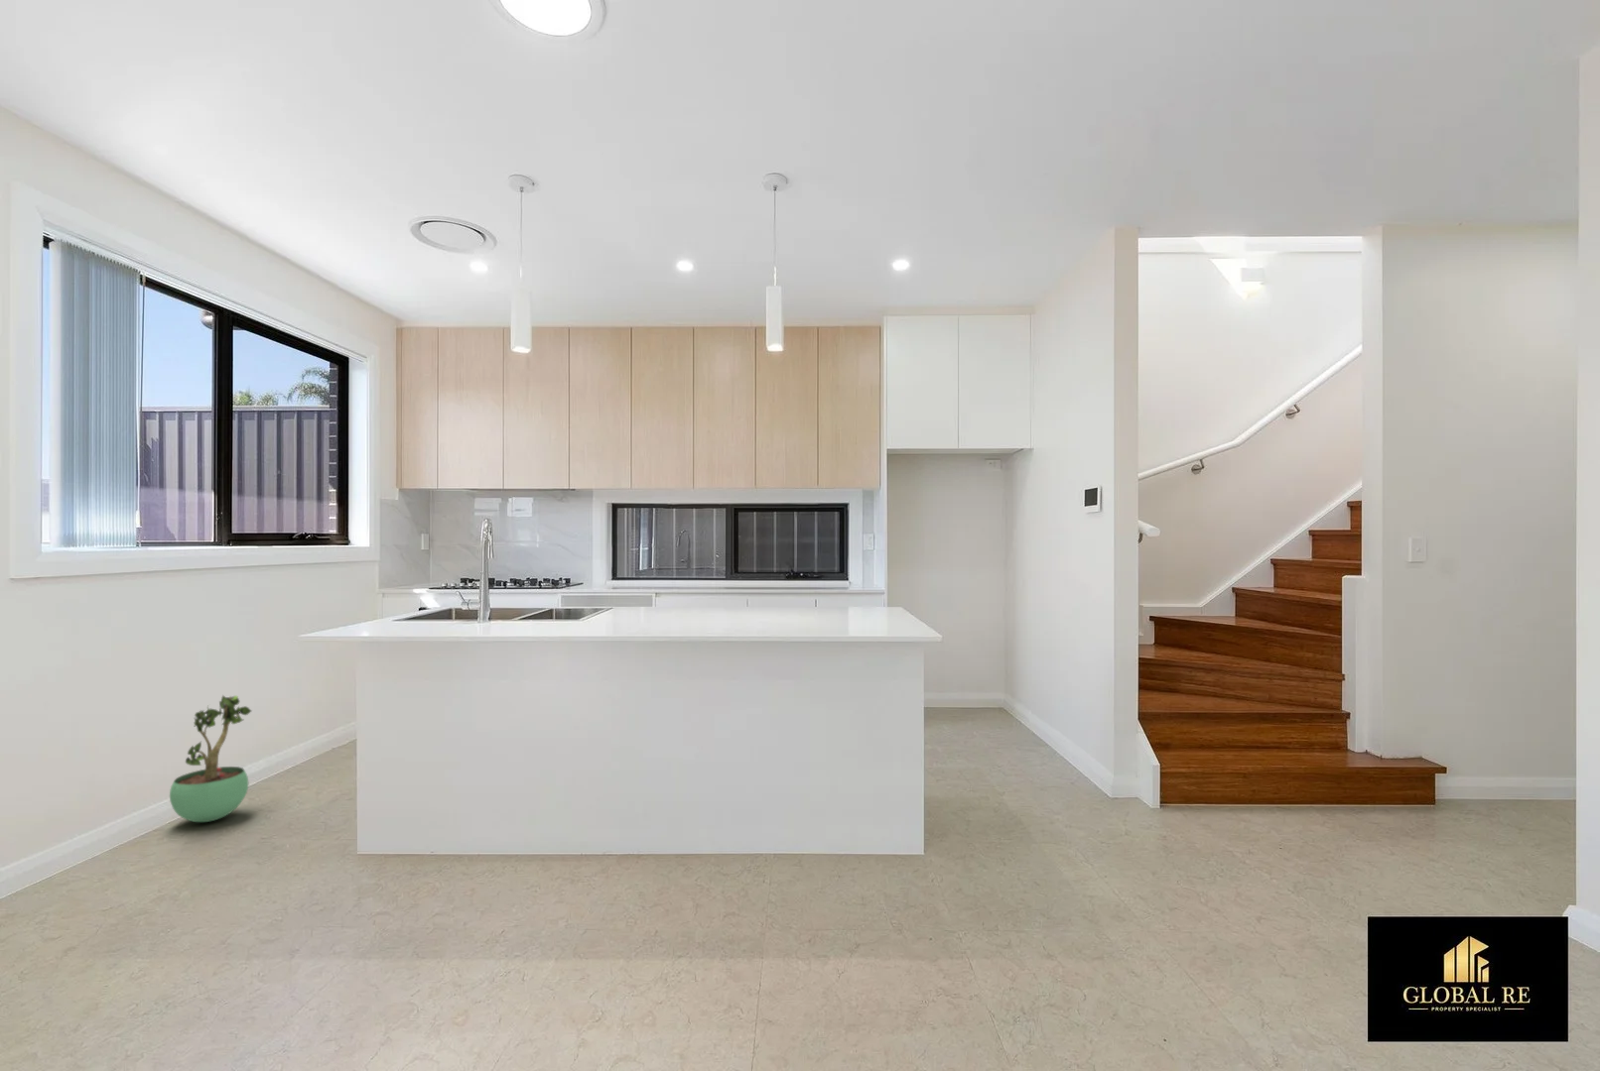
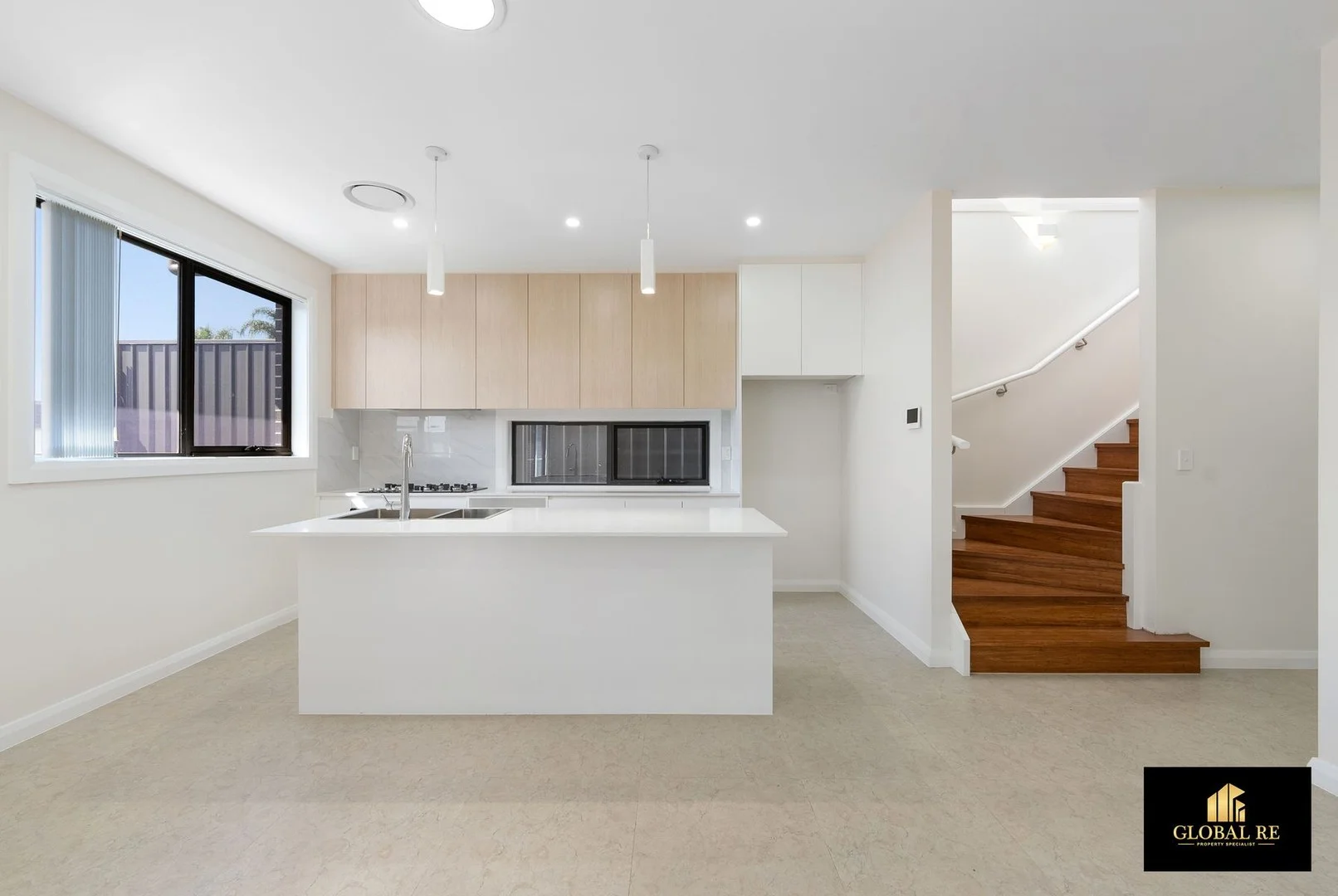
- potted plant [169,694,254,824]
